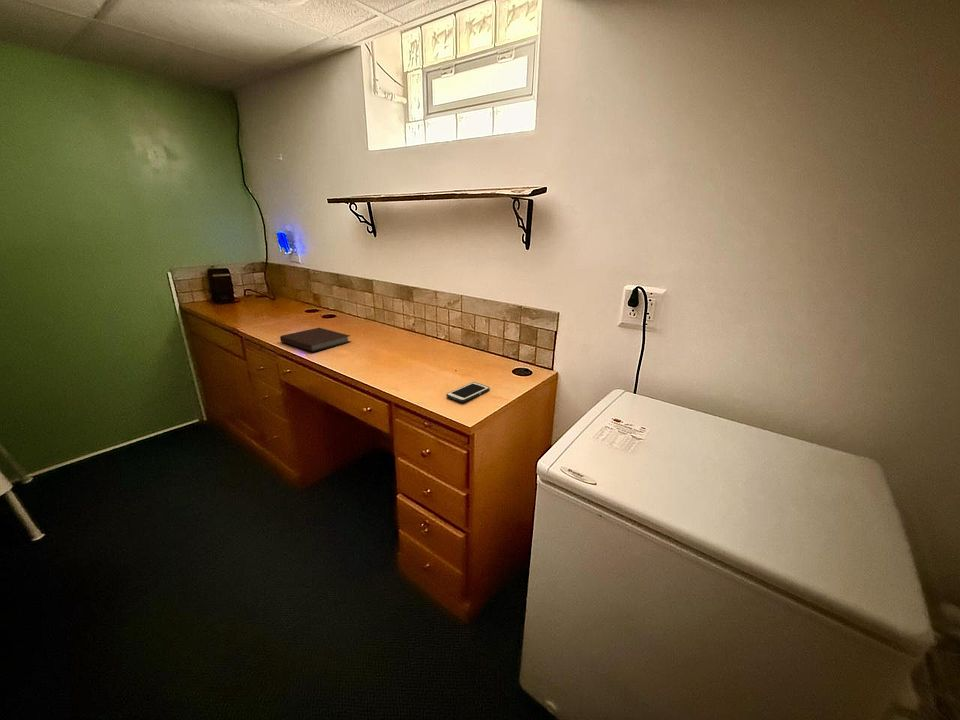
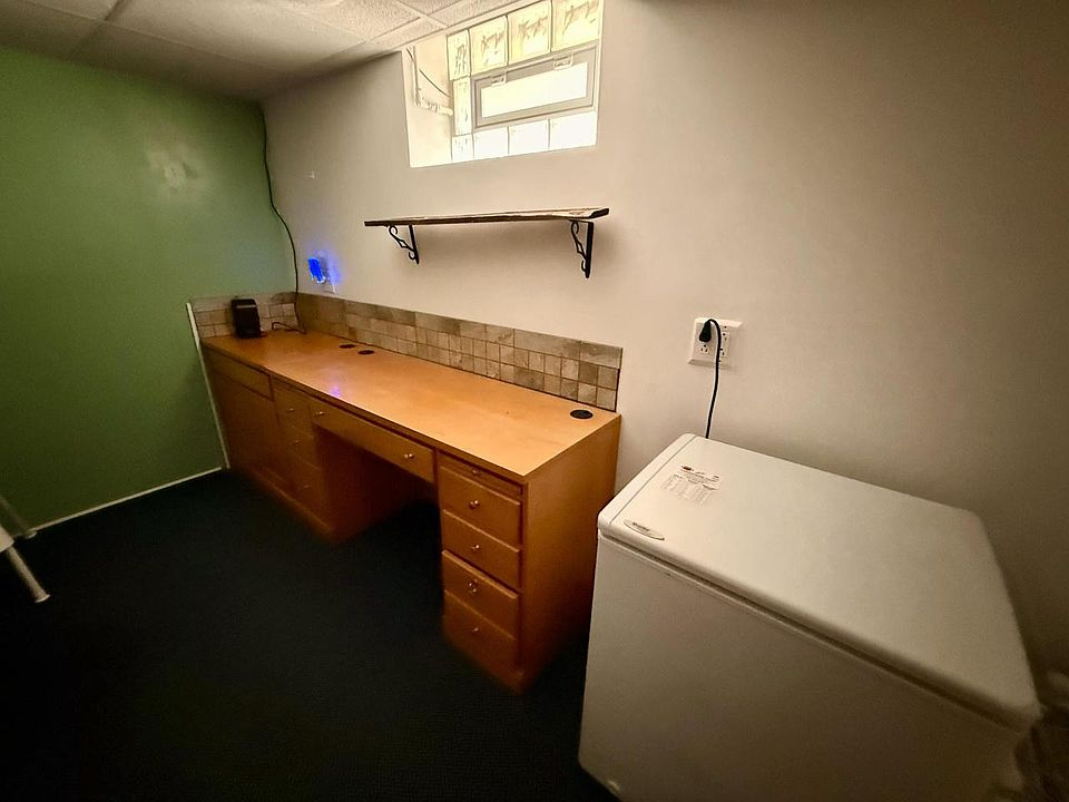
- notebook [279,327,352,353]
- cell phone [445,381,491,403]
